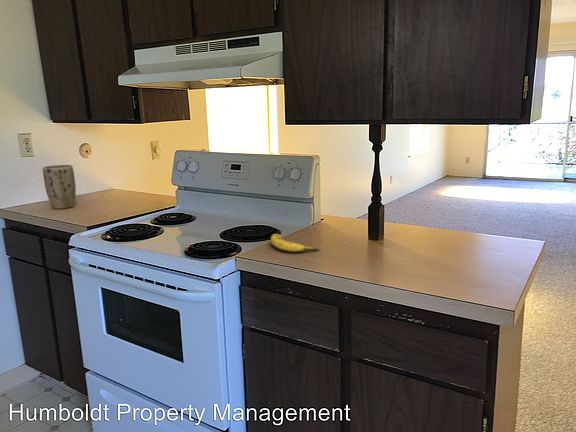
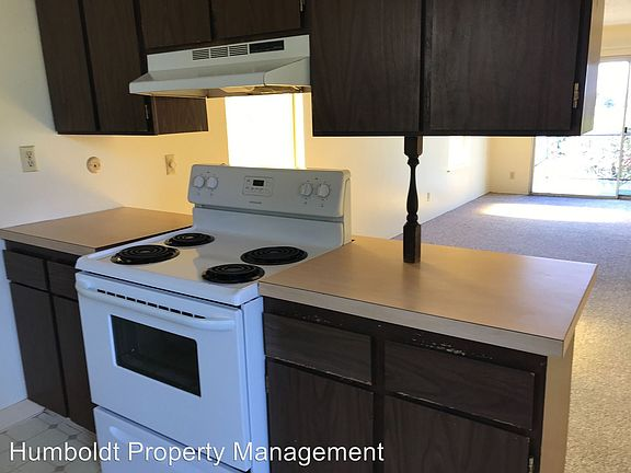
- banana [270,233,321,254]
- plant pot [42,164,77,210]
